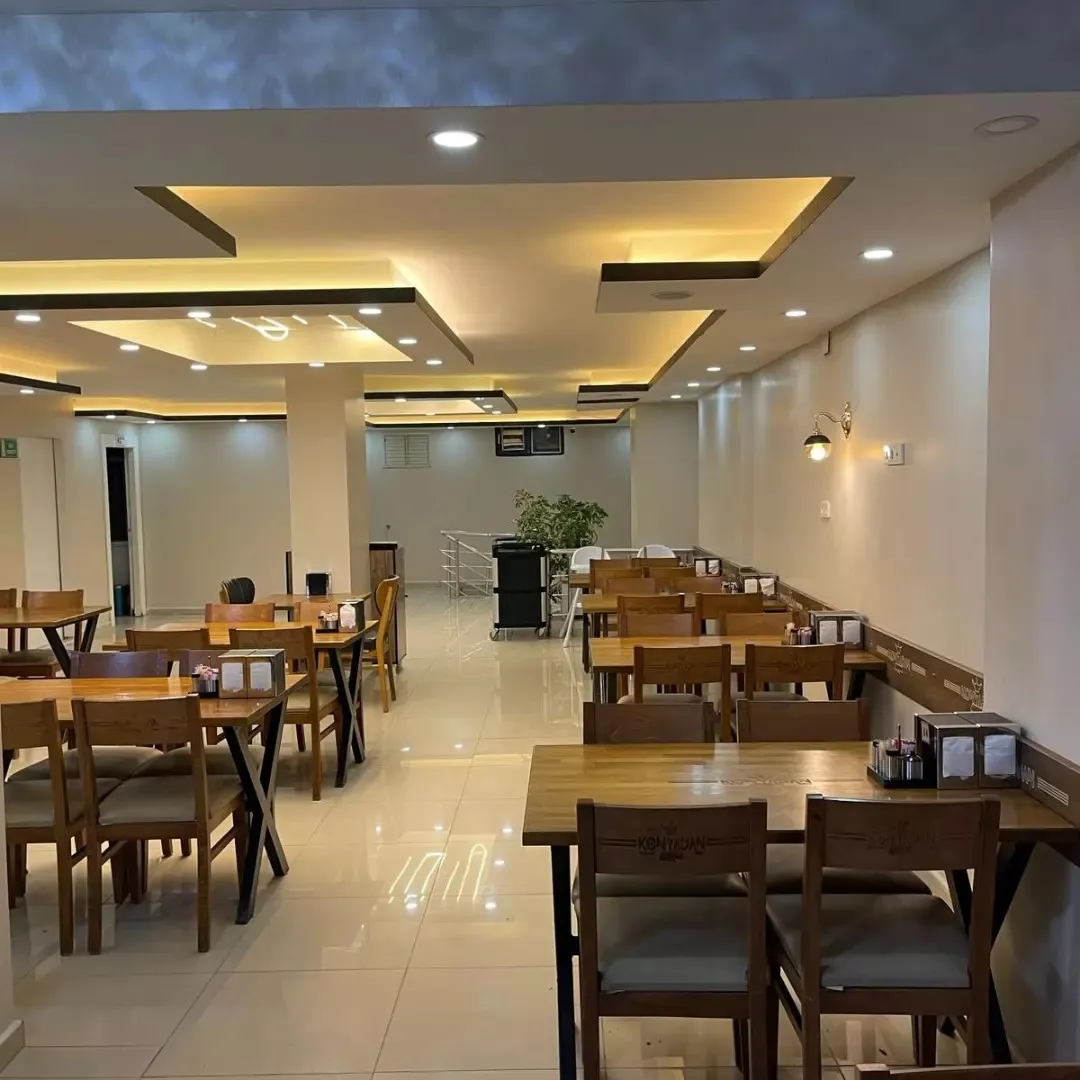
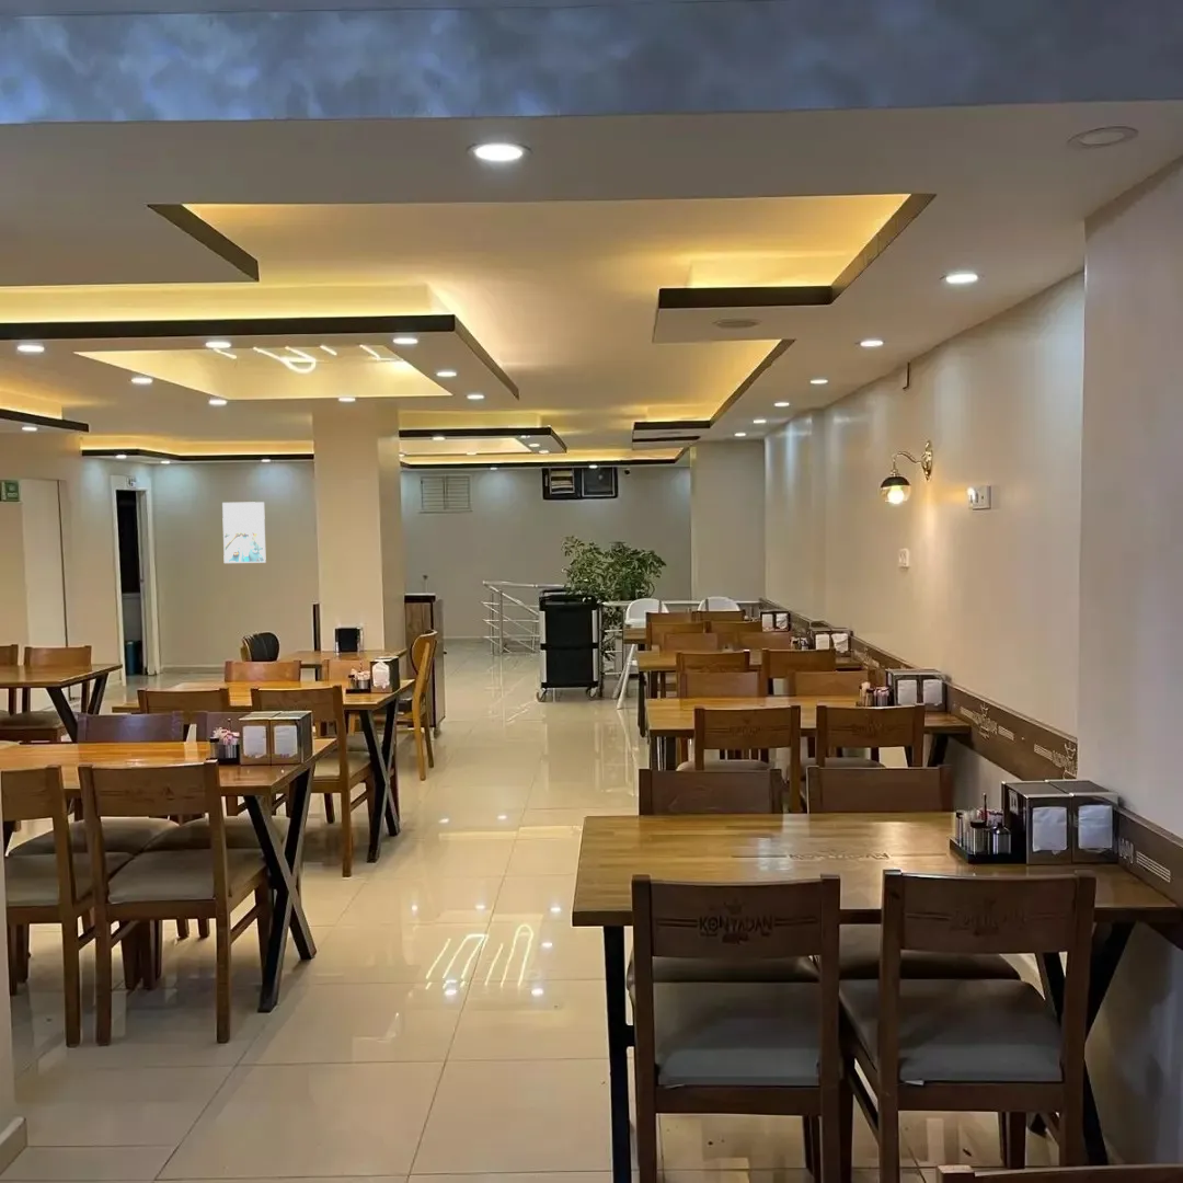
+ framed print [221,501,267,564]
